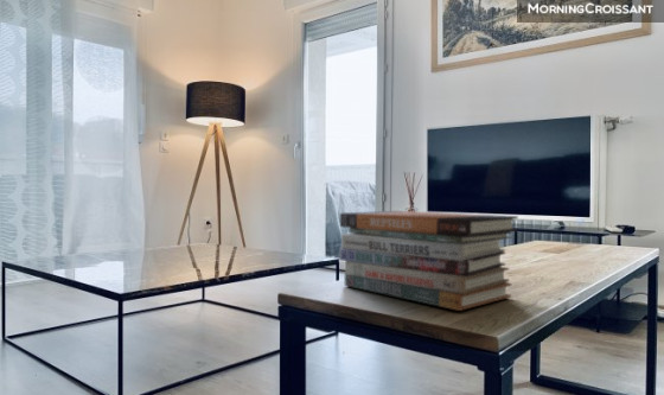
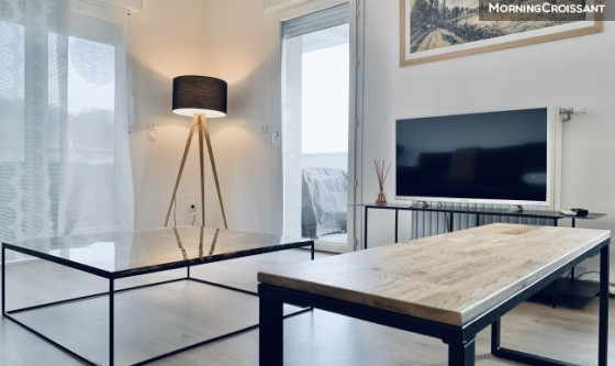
- book stack [338,210,519,312]
